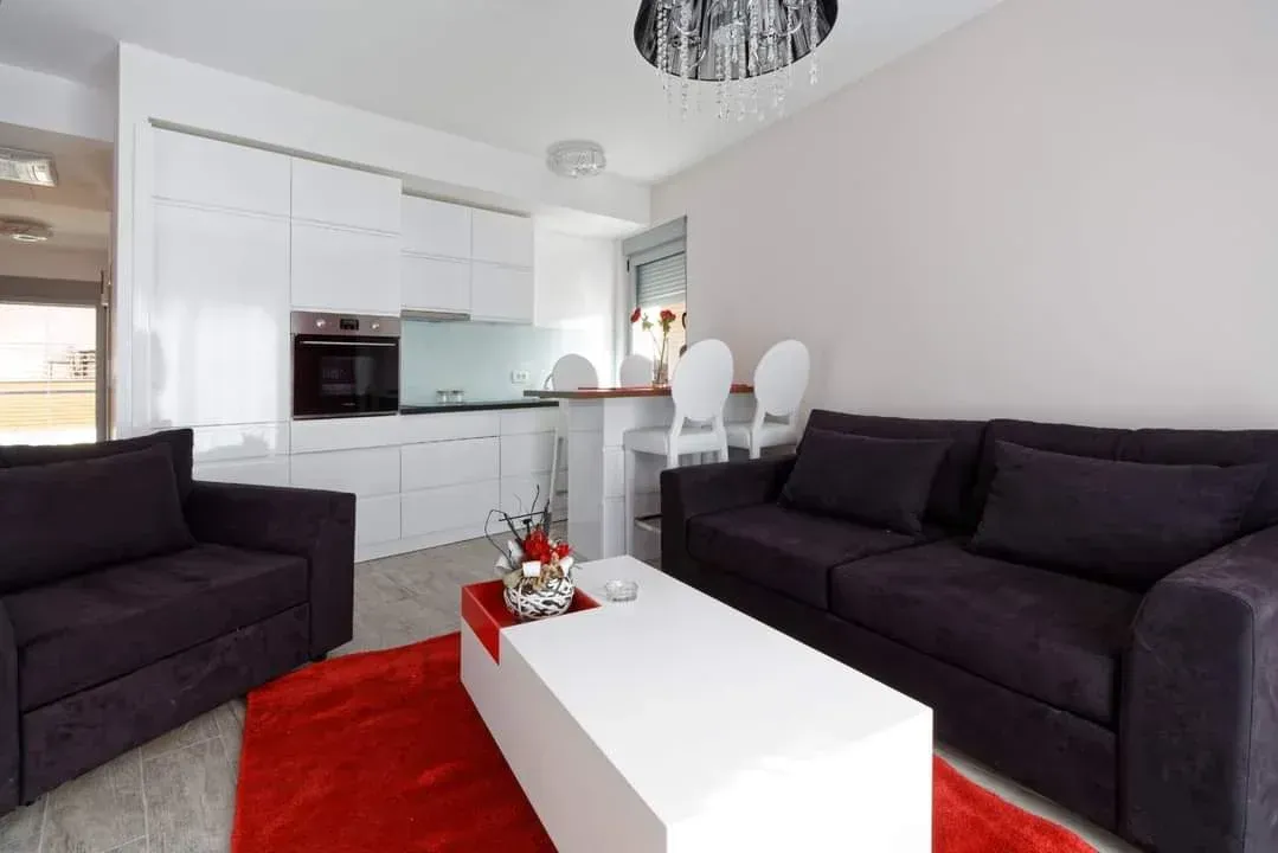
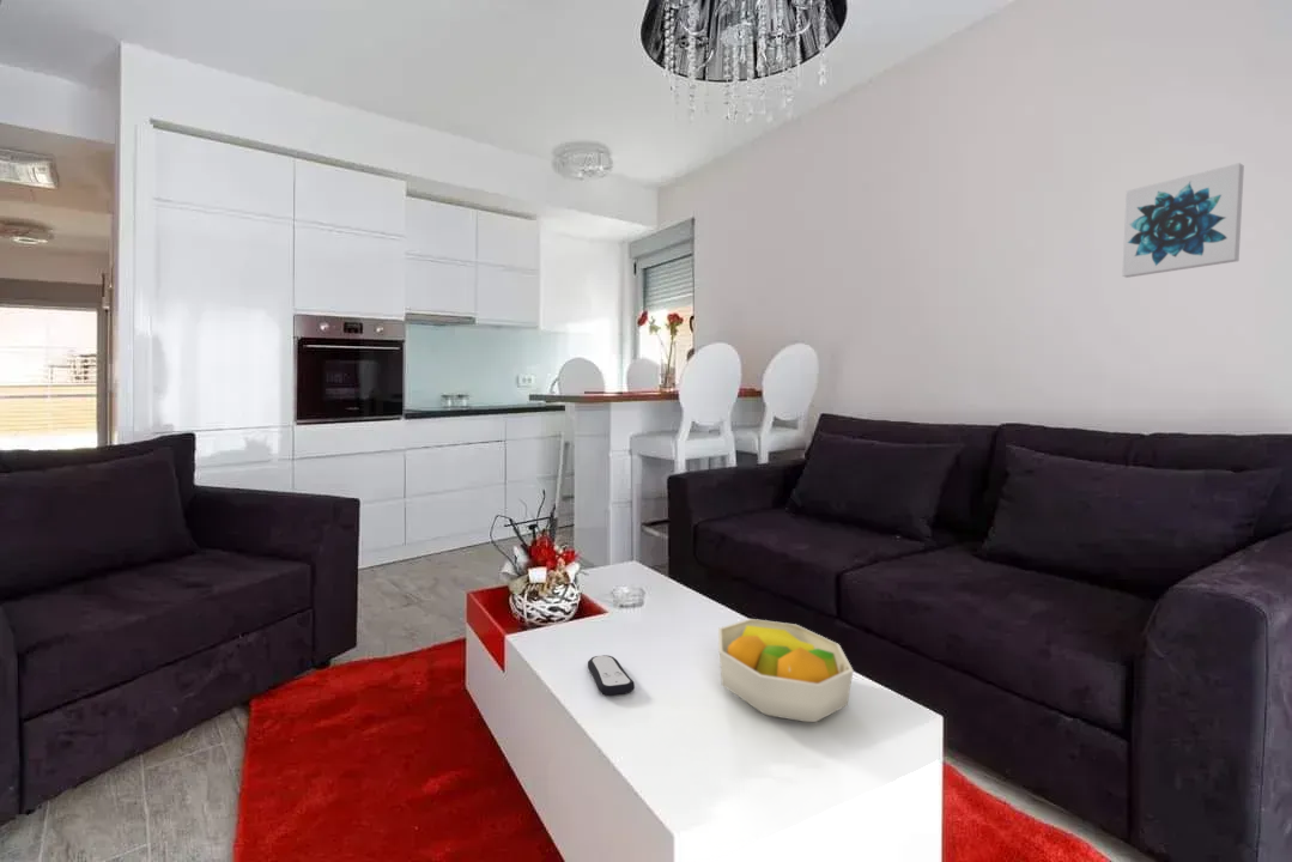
+ fruit bowl [717,618,855,723]
+ wall art [1121,162,1245,279]
+ remote control [587,654,636,697]
